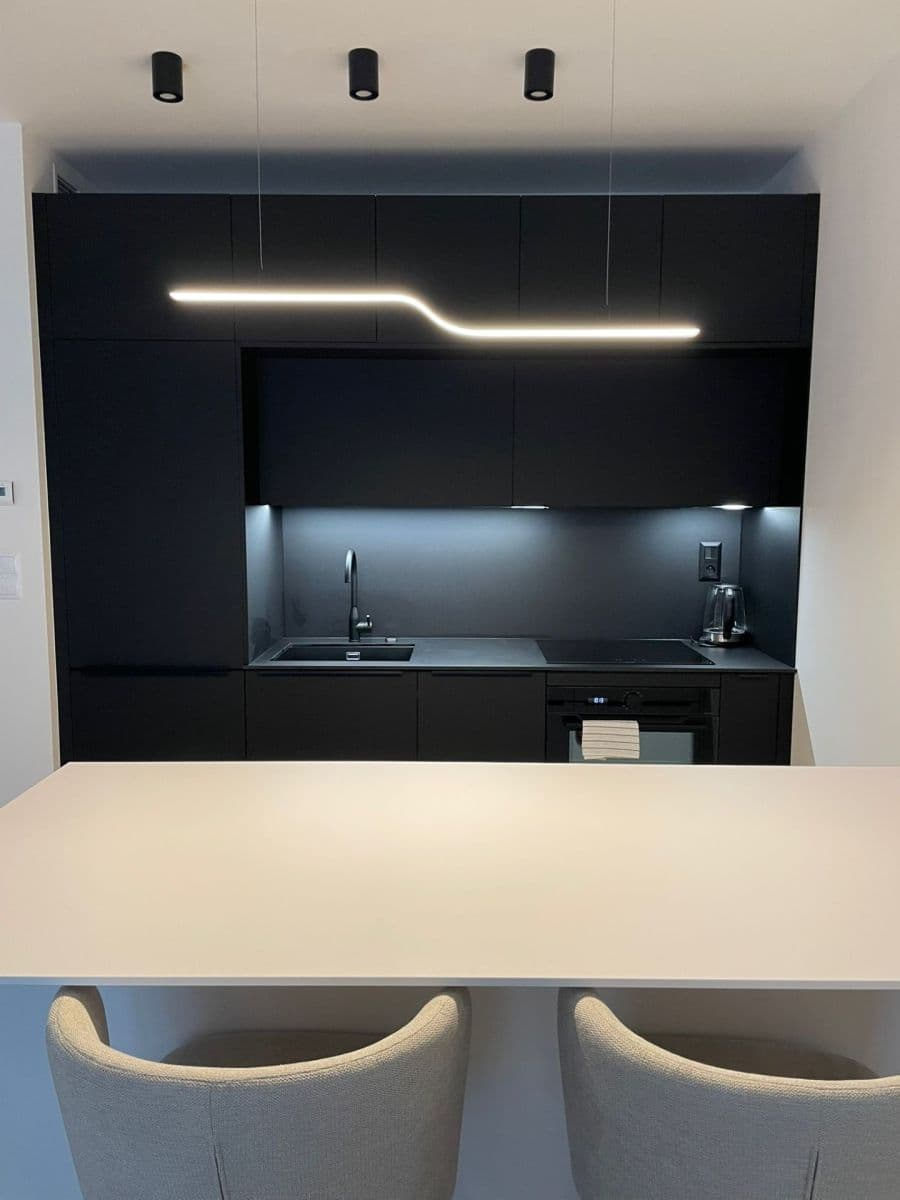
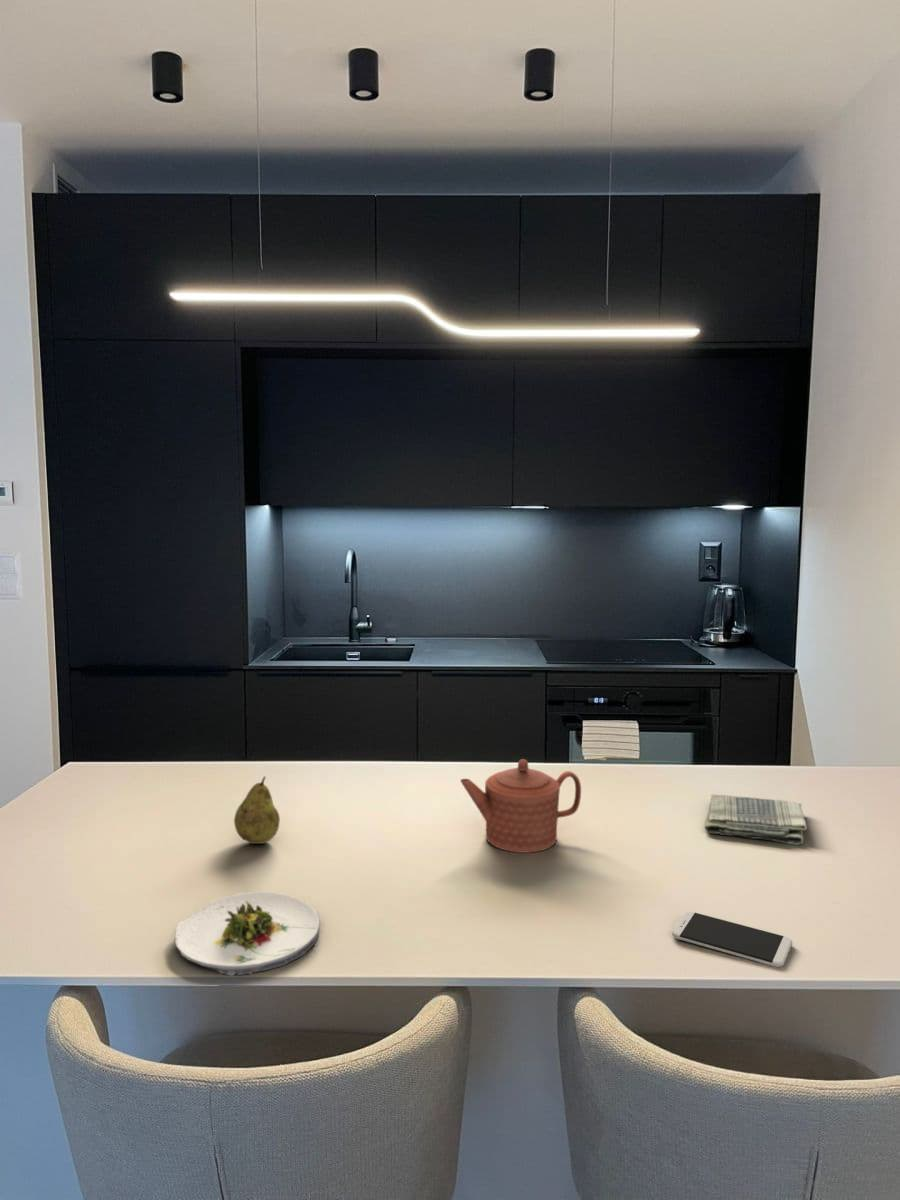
+ fruit [233,776,281,845]
+ teapot [459,758,582,854]
+ smartphone [671,911,793,968]
+ dish towel [704,794,808,846]
+ salad plate [173,891,321,977]
